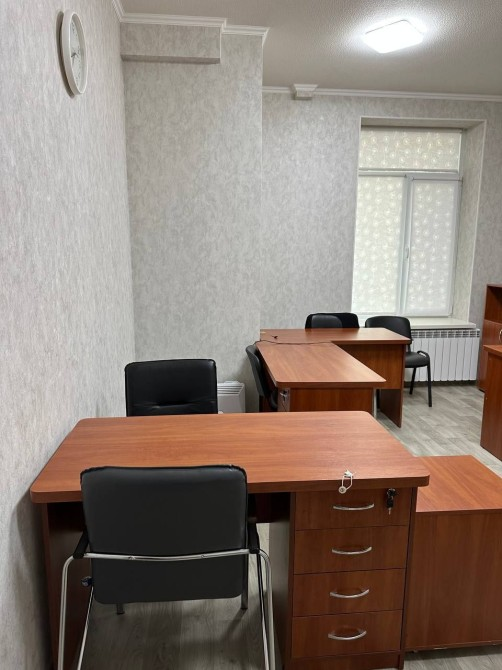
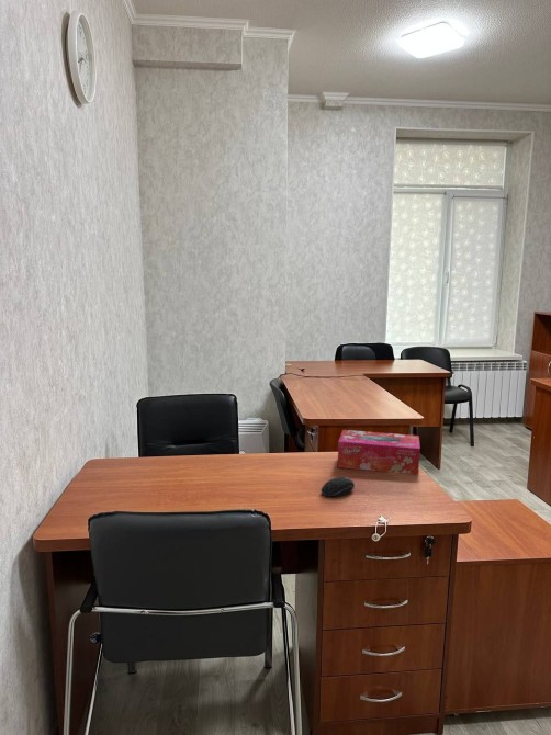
+ tissue box [337,429,421,476]
+ computer mouse [321,476,356,498]
